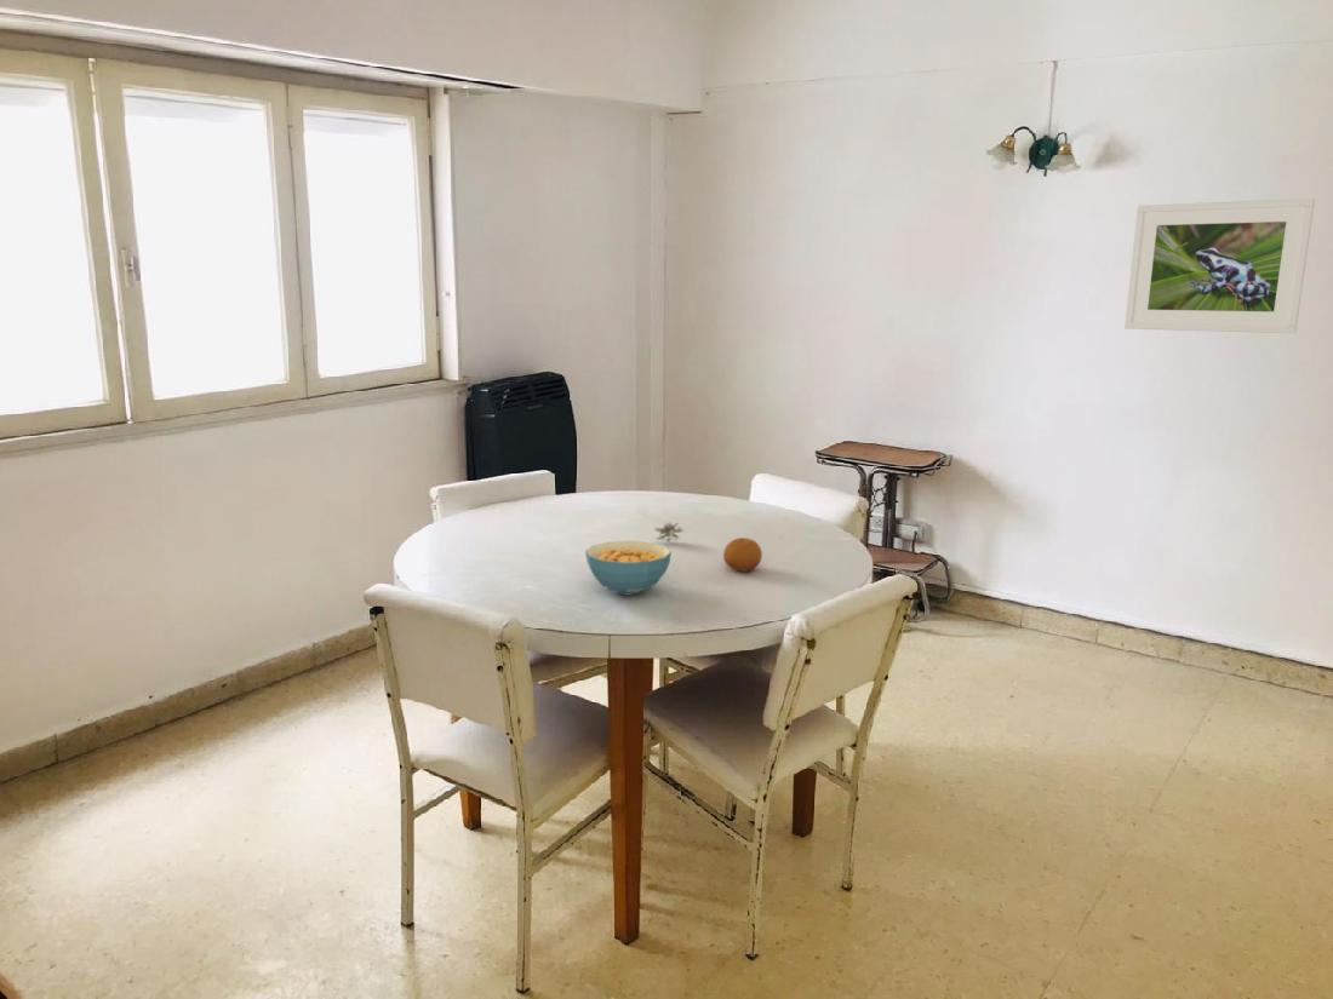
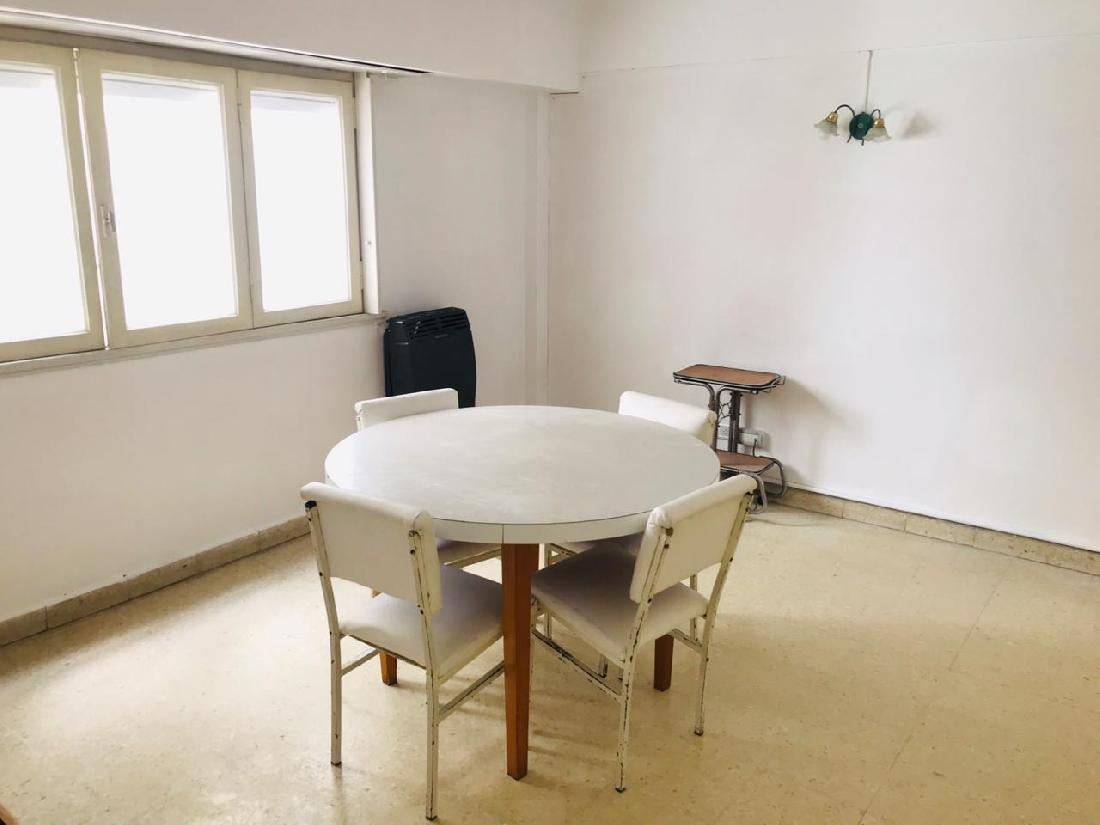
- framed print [1123,197,1316,334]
- cereal bowl [584,540,673,597]
- fruit [722,536,763,573]
- flower [654,521,686,542]
